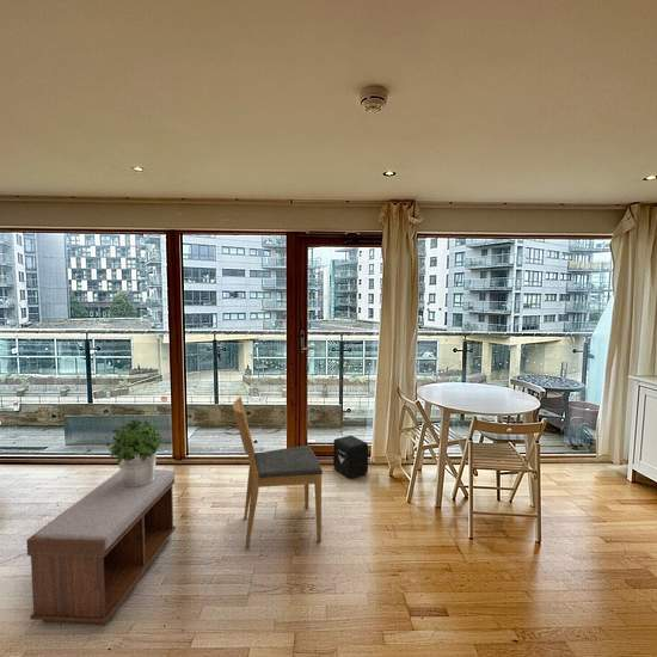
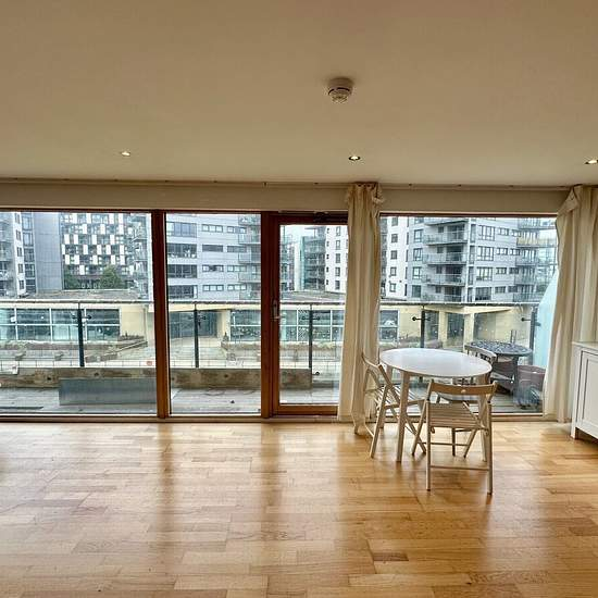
- chair [232,395,324,548]
- air purifier [332,435,369,479]
- bench [25,468,177,626]
- potted plant [105,418,164,487]
